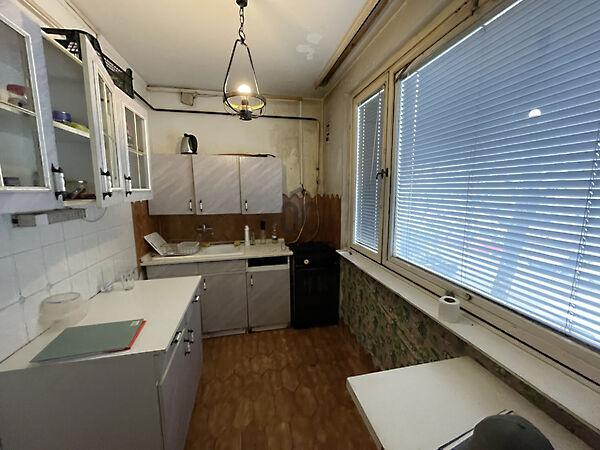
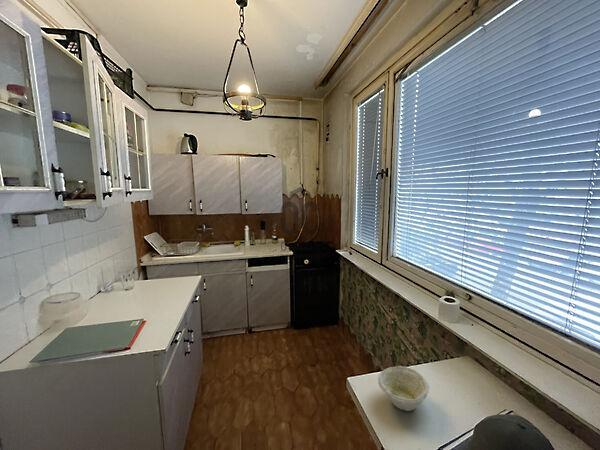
+ bowl [377,365,431,412]
